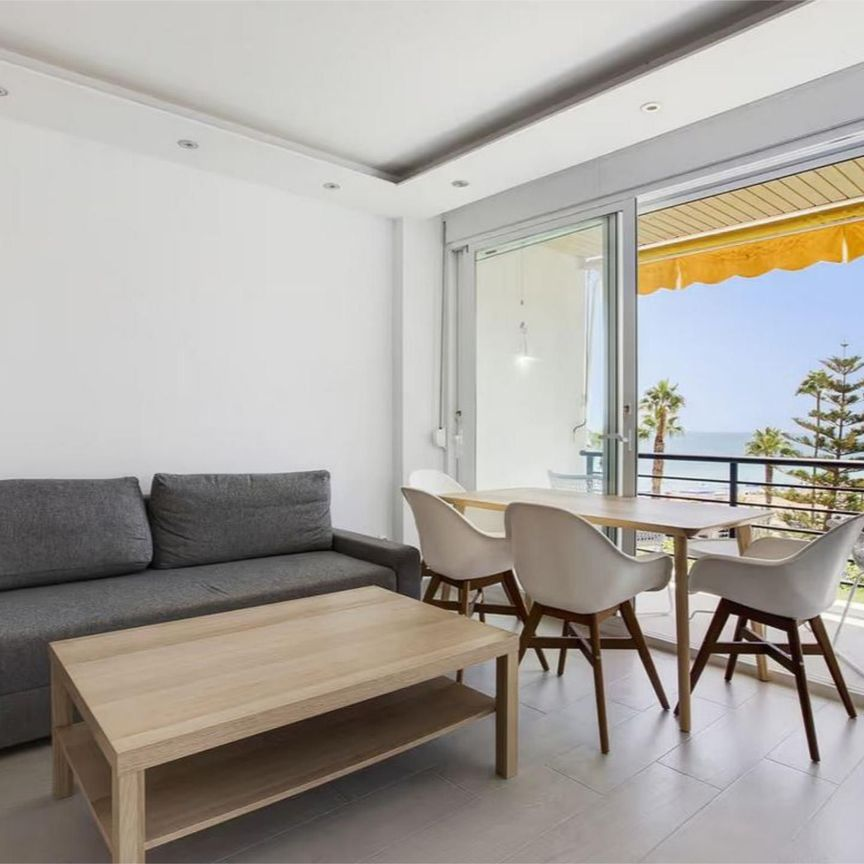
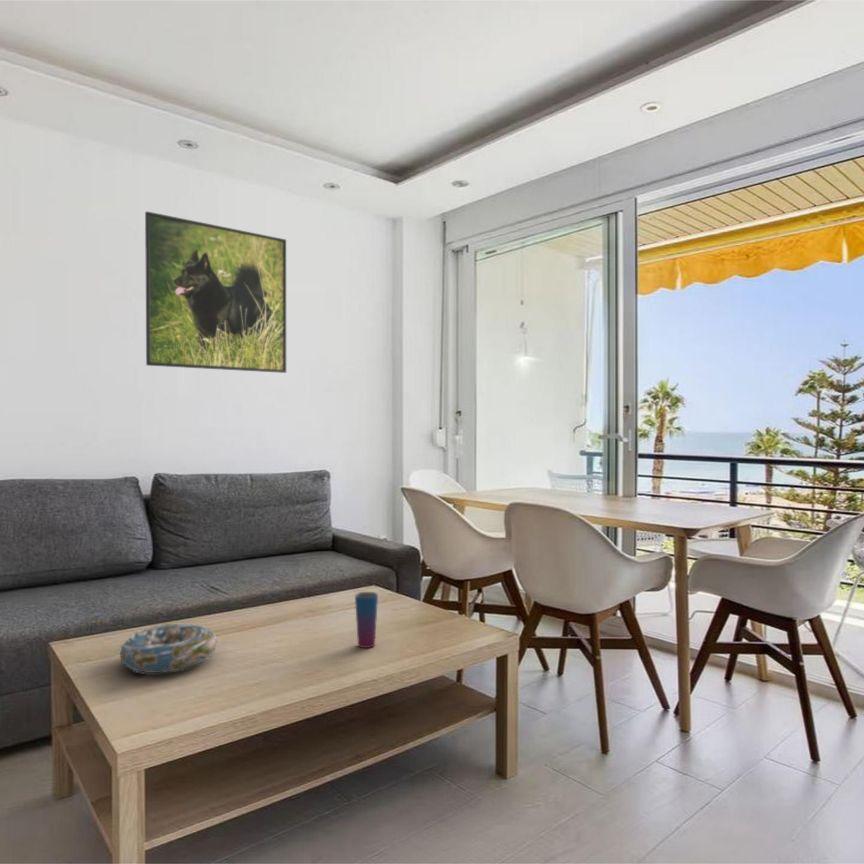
+ decorative bowl [118,622,218,676]
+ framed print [144,210,287,374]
+ cup [354,591,379,649]
